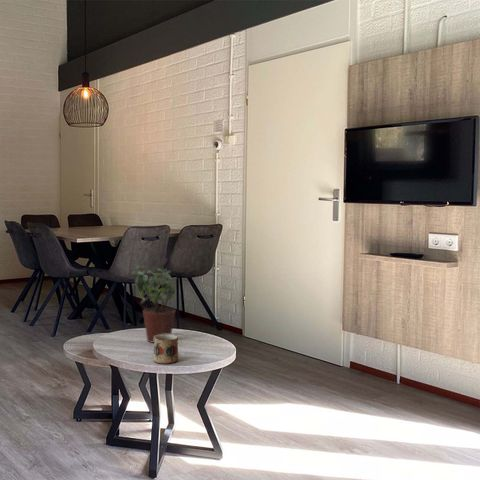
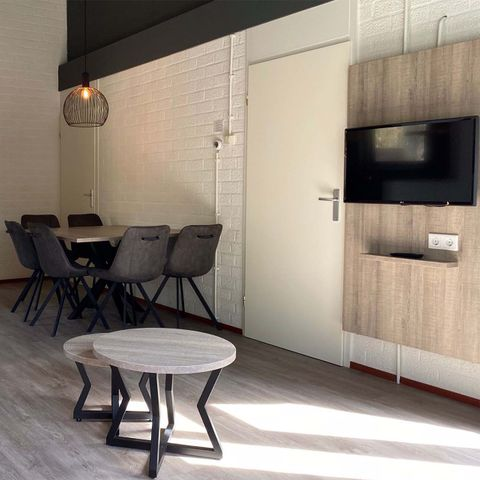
- mug [153,333,179,365]
- potted plant [130,265,178,344]
